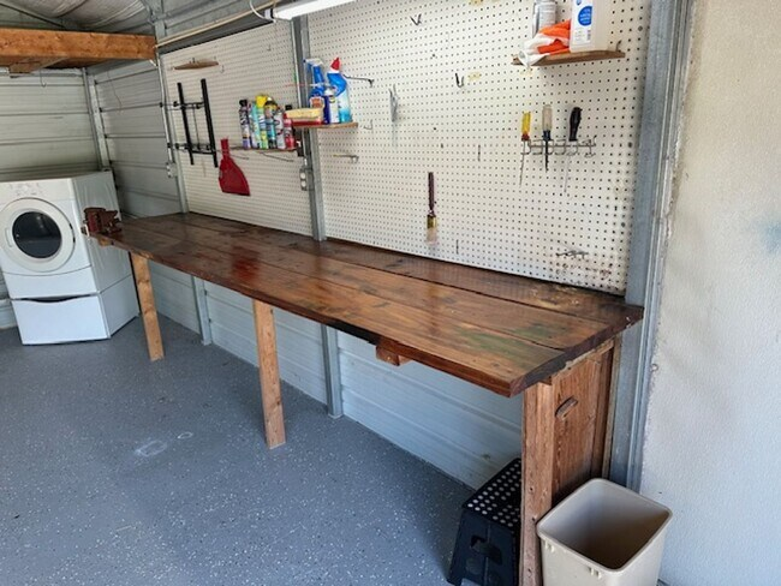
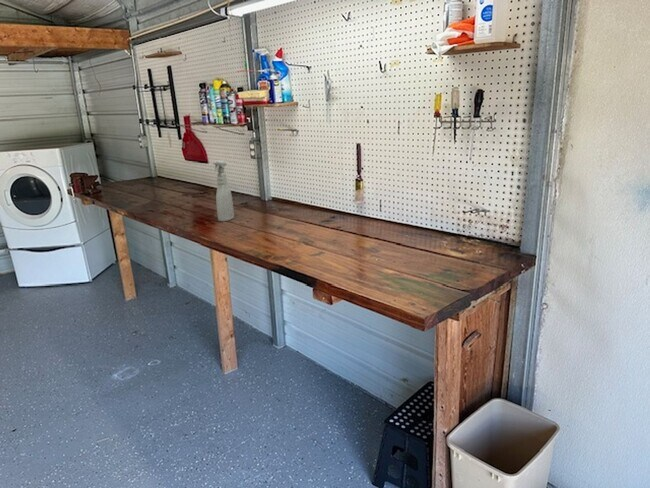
+ spray bottle [212,160,235,222]
